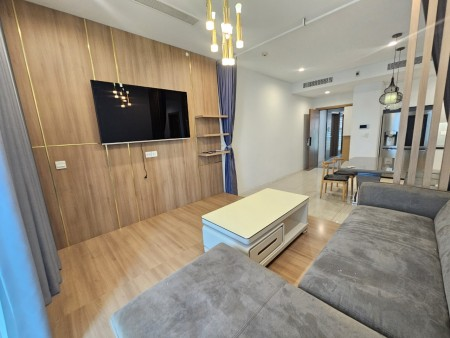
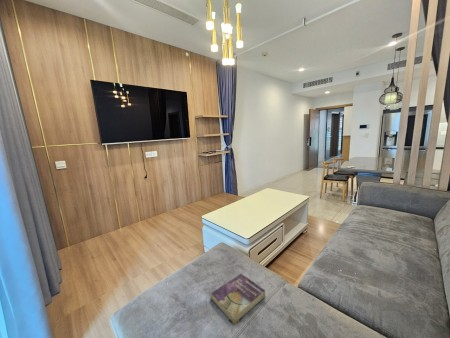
+ book [210,273,266,326]
